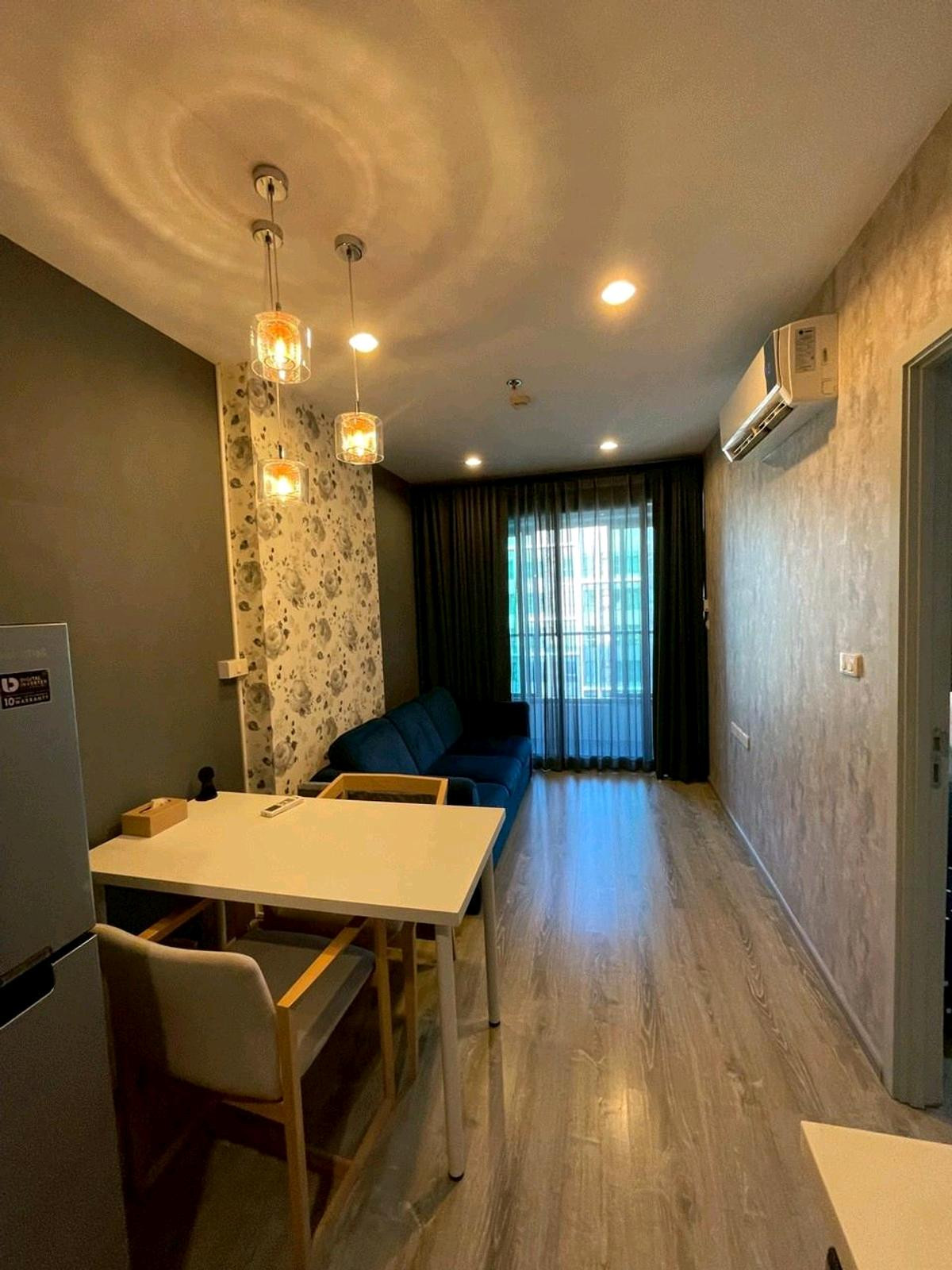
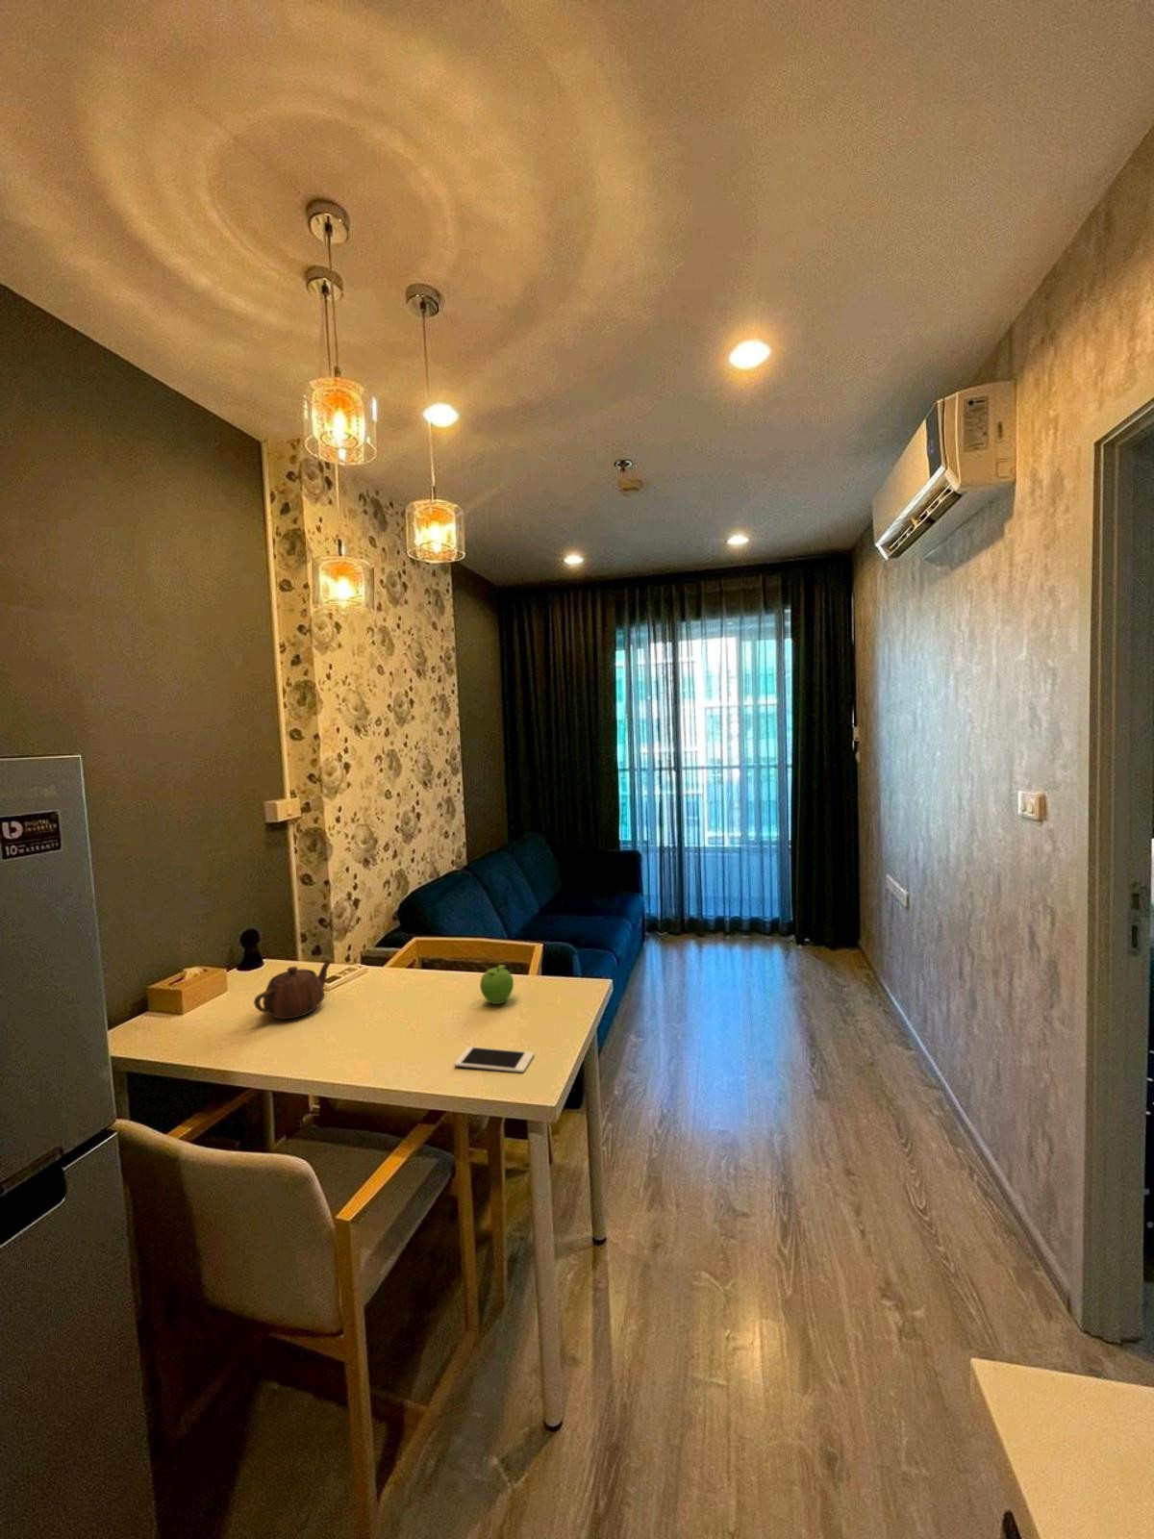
+ fruit [479,963,514,1005]
+ teapot [253,960,332,1020]
+ cell phone [453,1046,535,1074]
